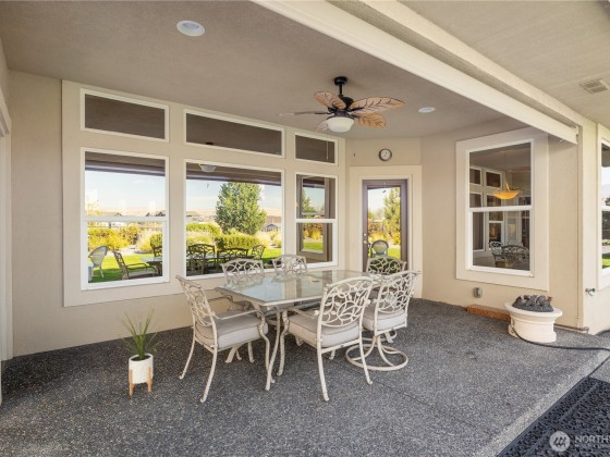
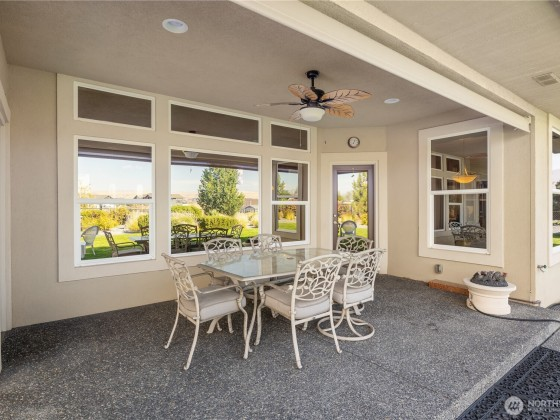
- house plant [115,305,166,396]
